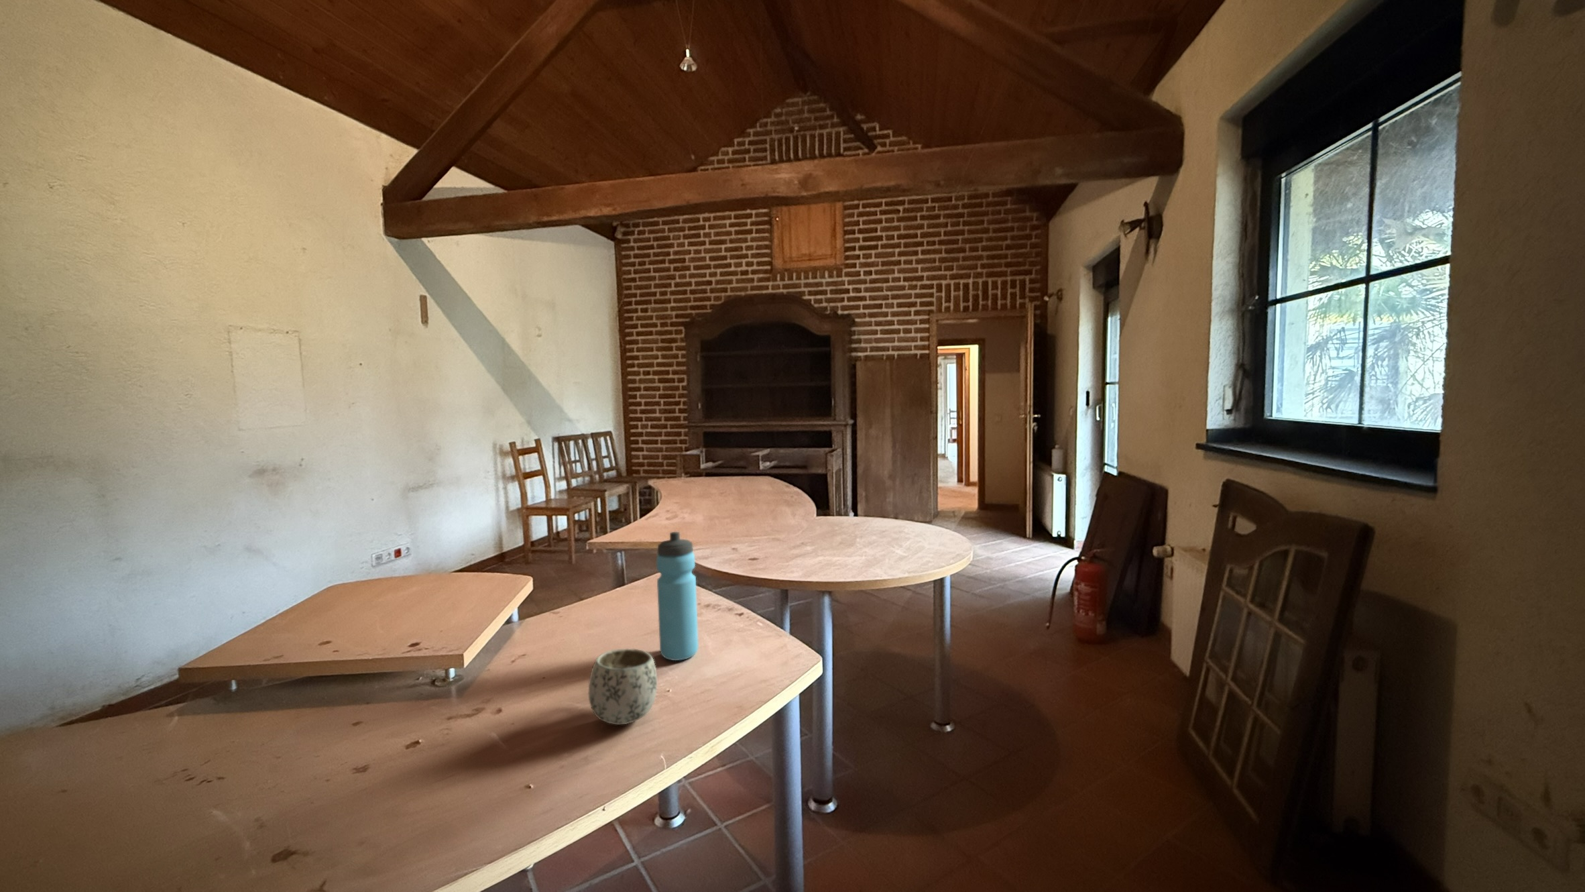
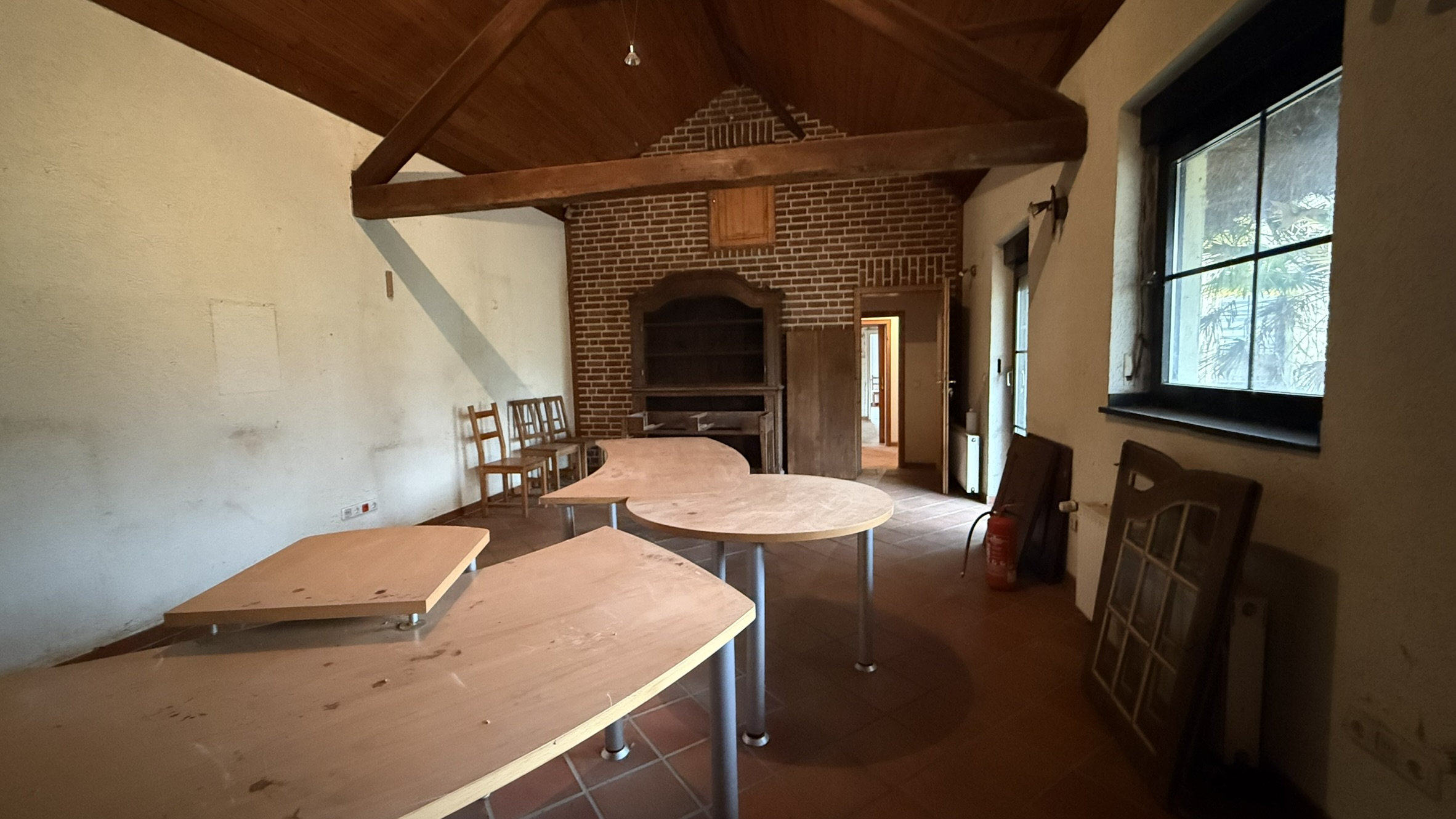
- mug [588,648,658,725]
- water bottle [655,531,699,661]
